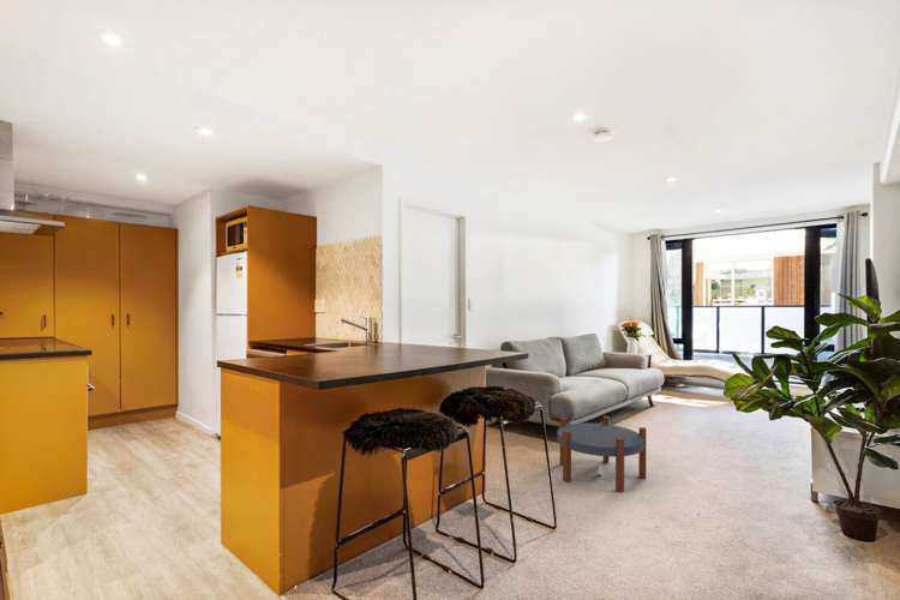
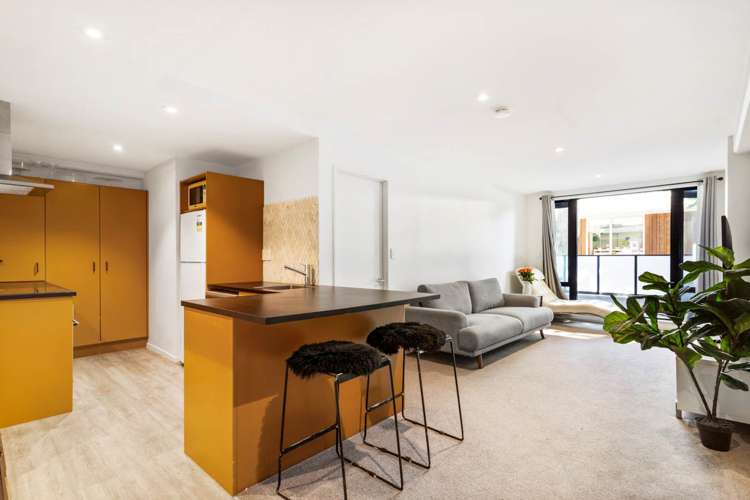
- side table [556,415,647,493]
